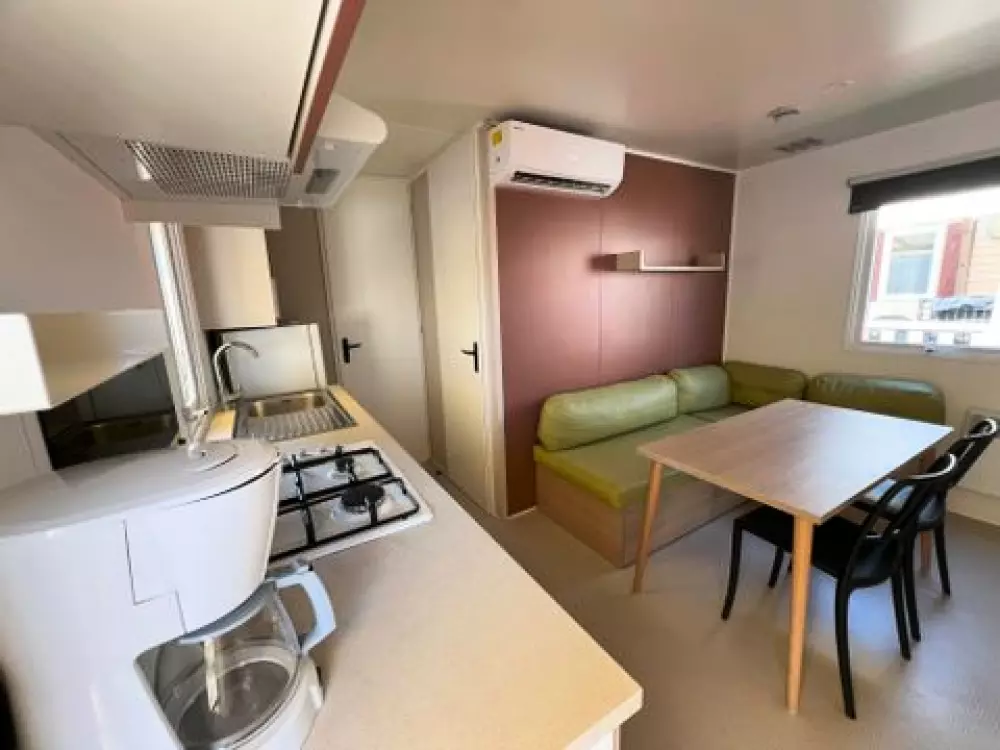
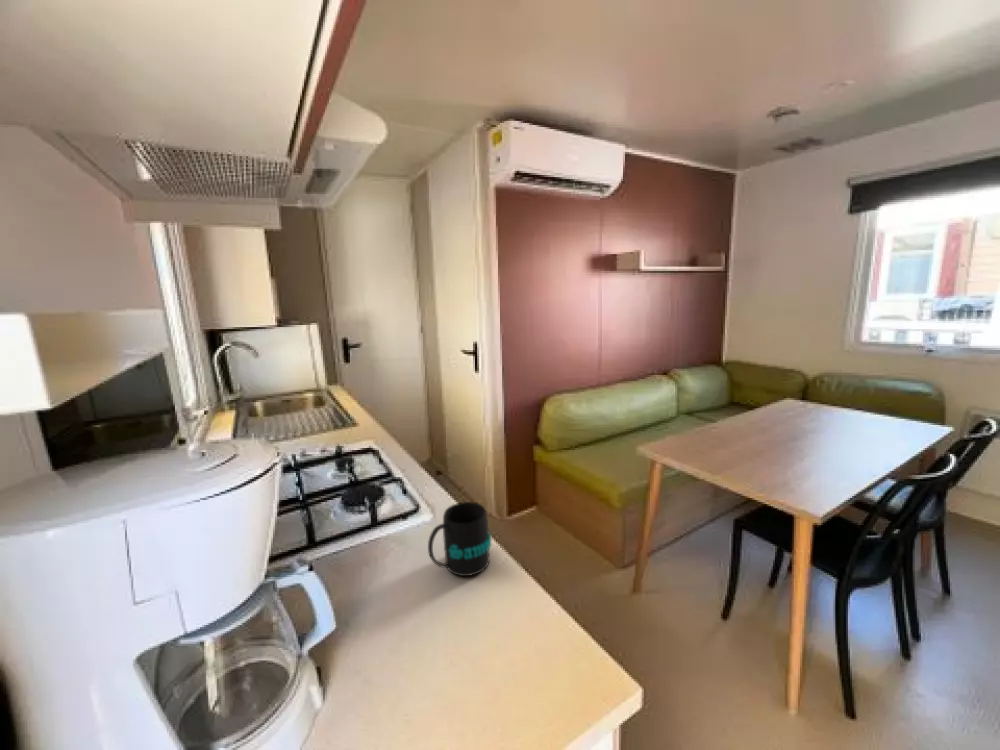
+ mug [427,501,492,577]
